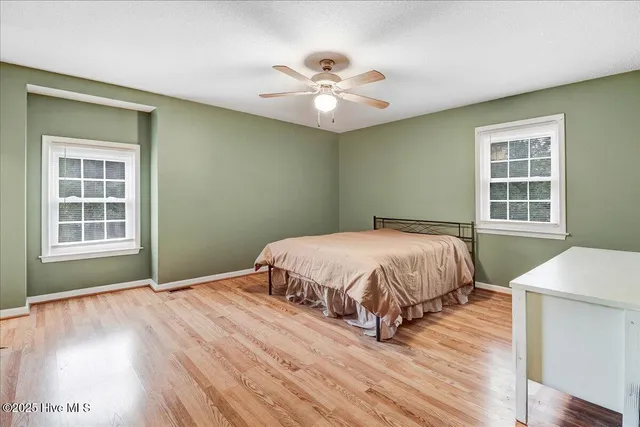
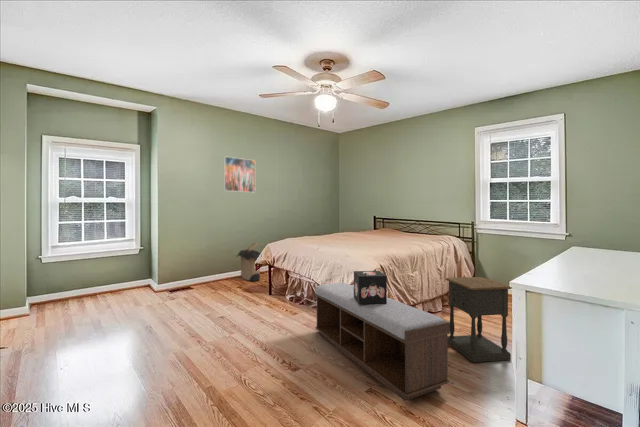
+ nightstand [445,276,512,363]
+ laundry hamper [236,242,262,282]
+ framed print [223,156,256,193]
+ decorative box [353,270,388,305]
+ bench [314,282,451,402]
